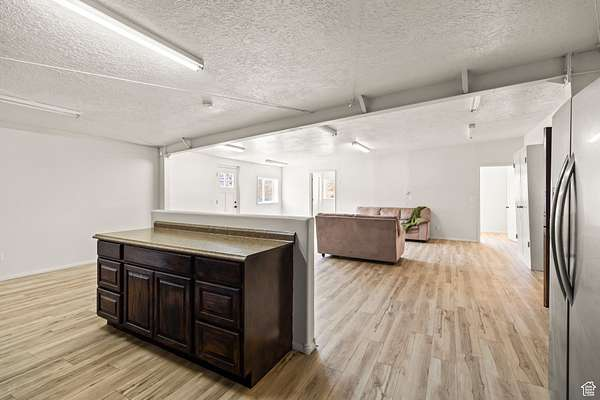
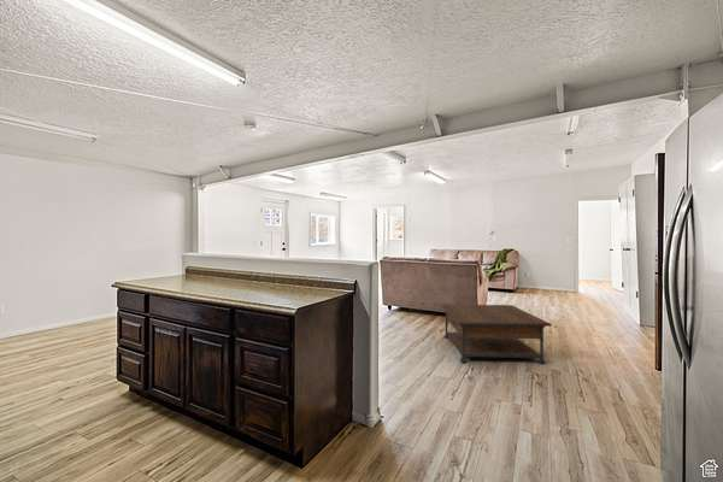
+ coffee table [440,304,553,365]
